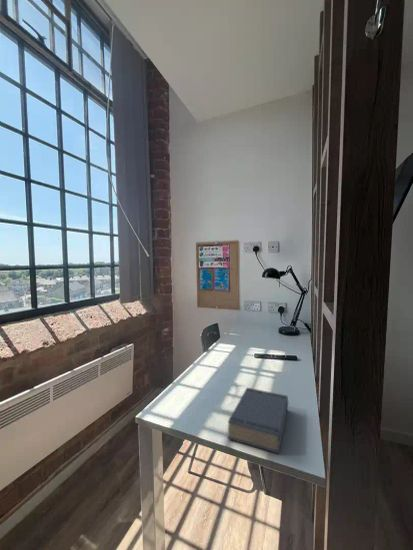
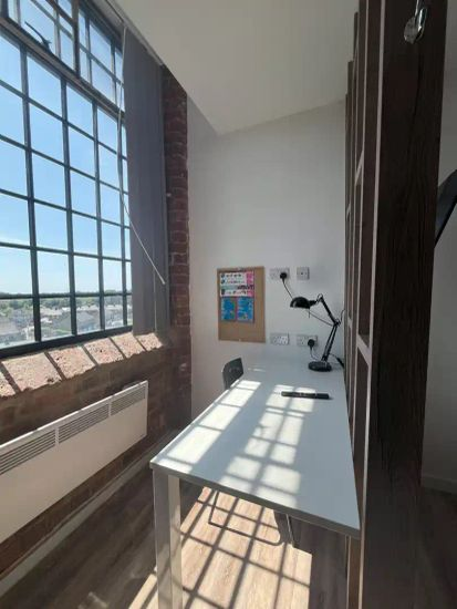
- book [227,387,289,455]
